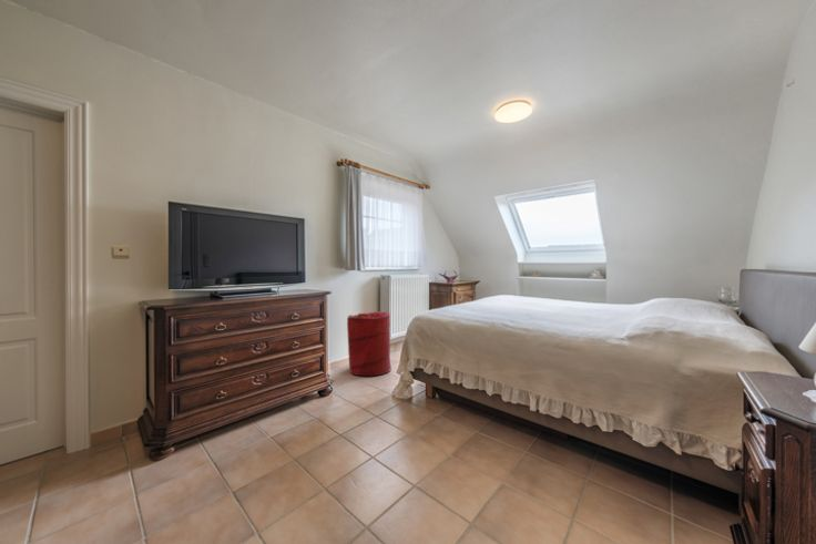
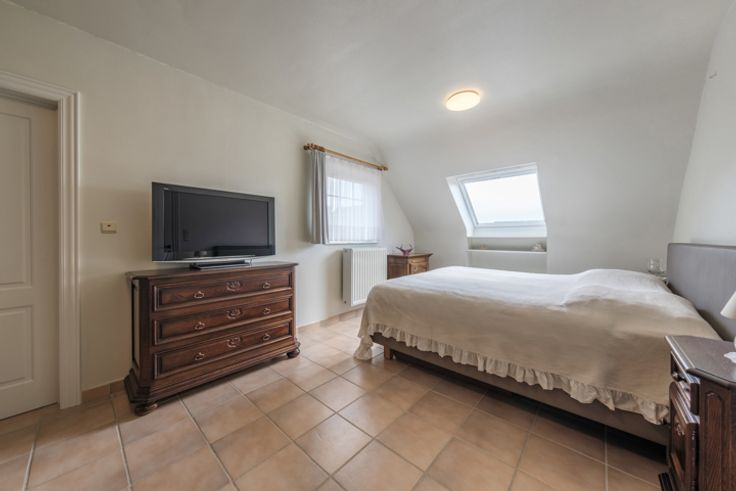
- laundry hamper [346,310,392,378]
